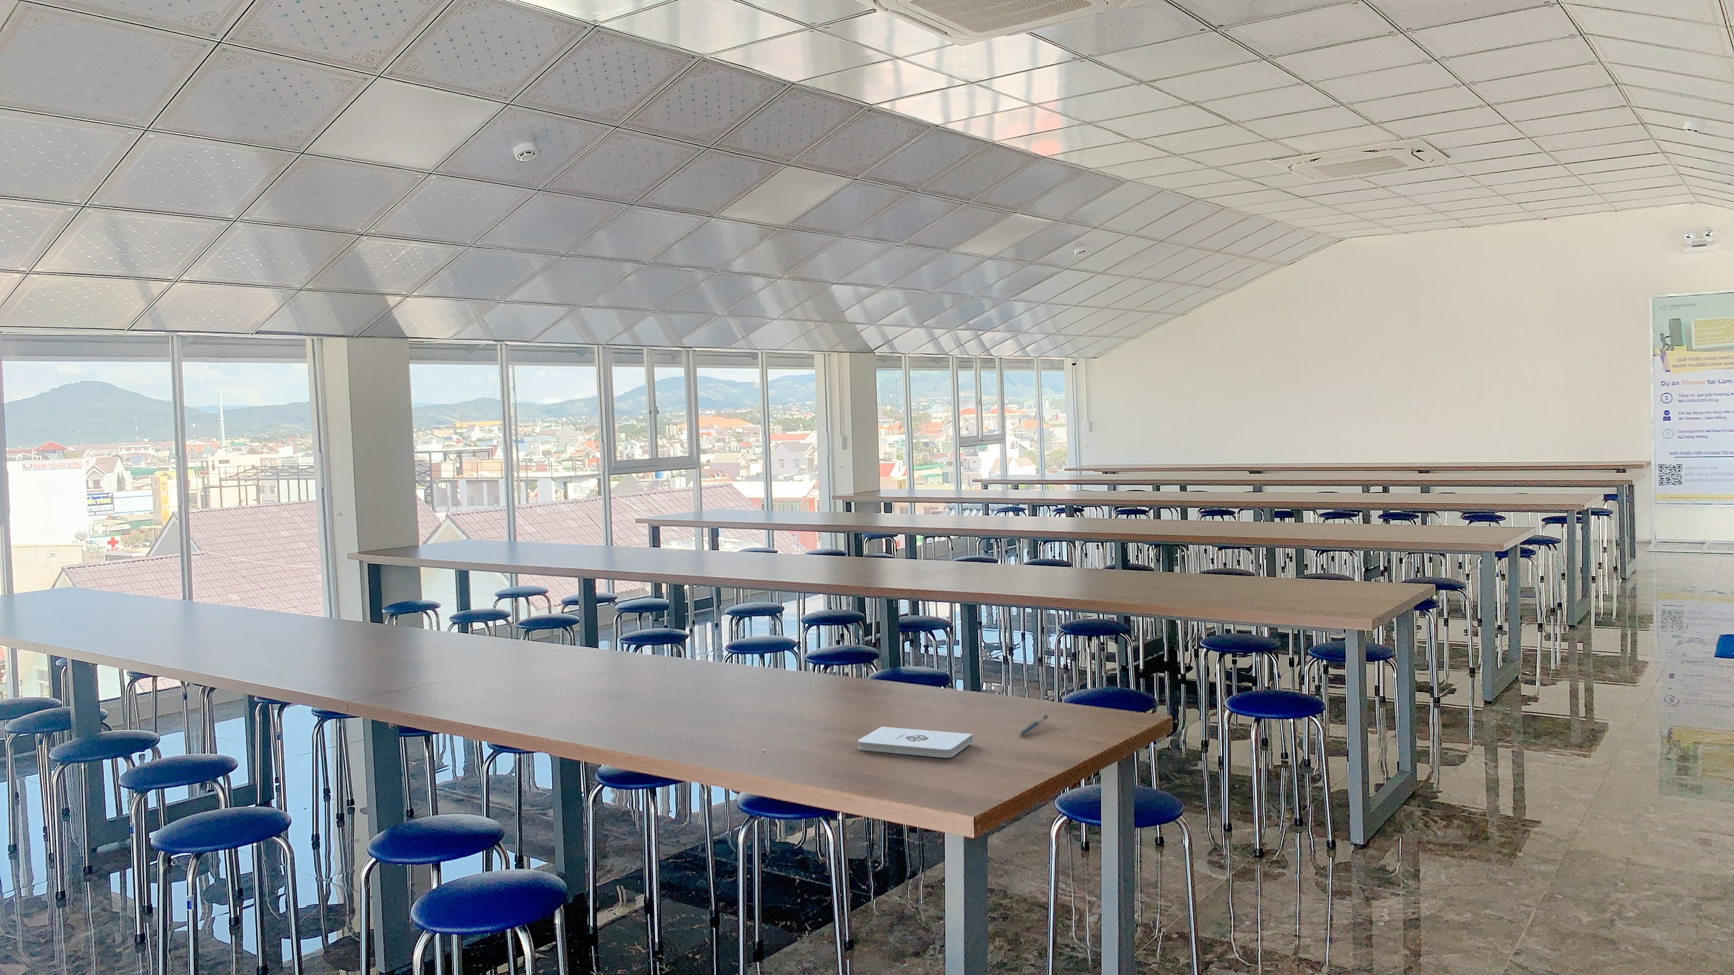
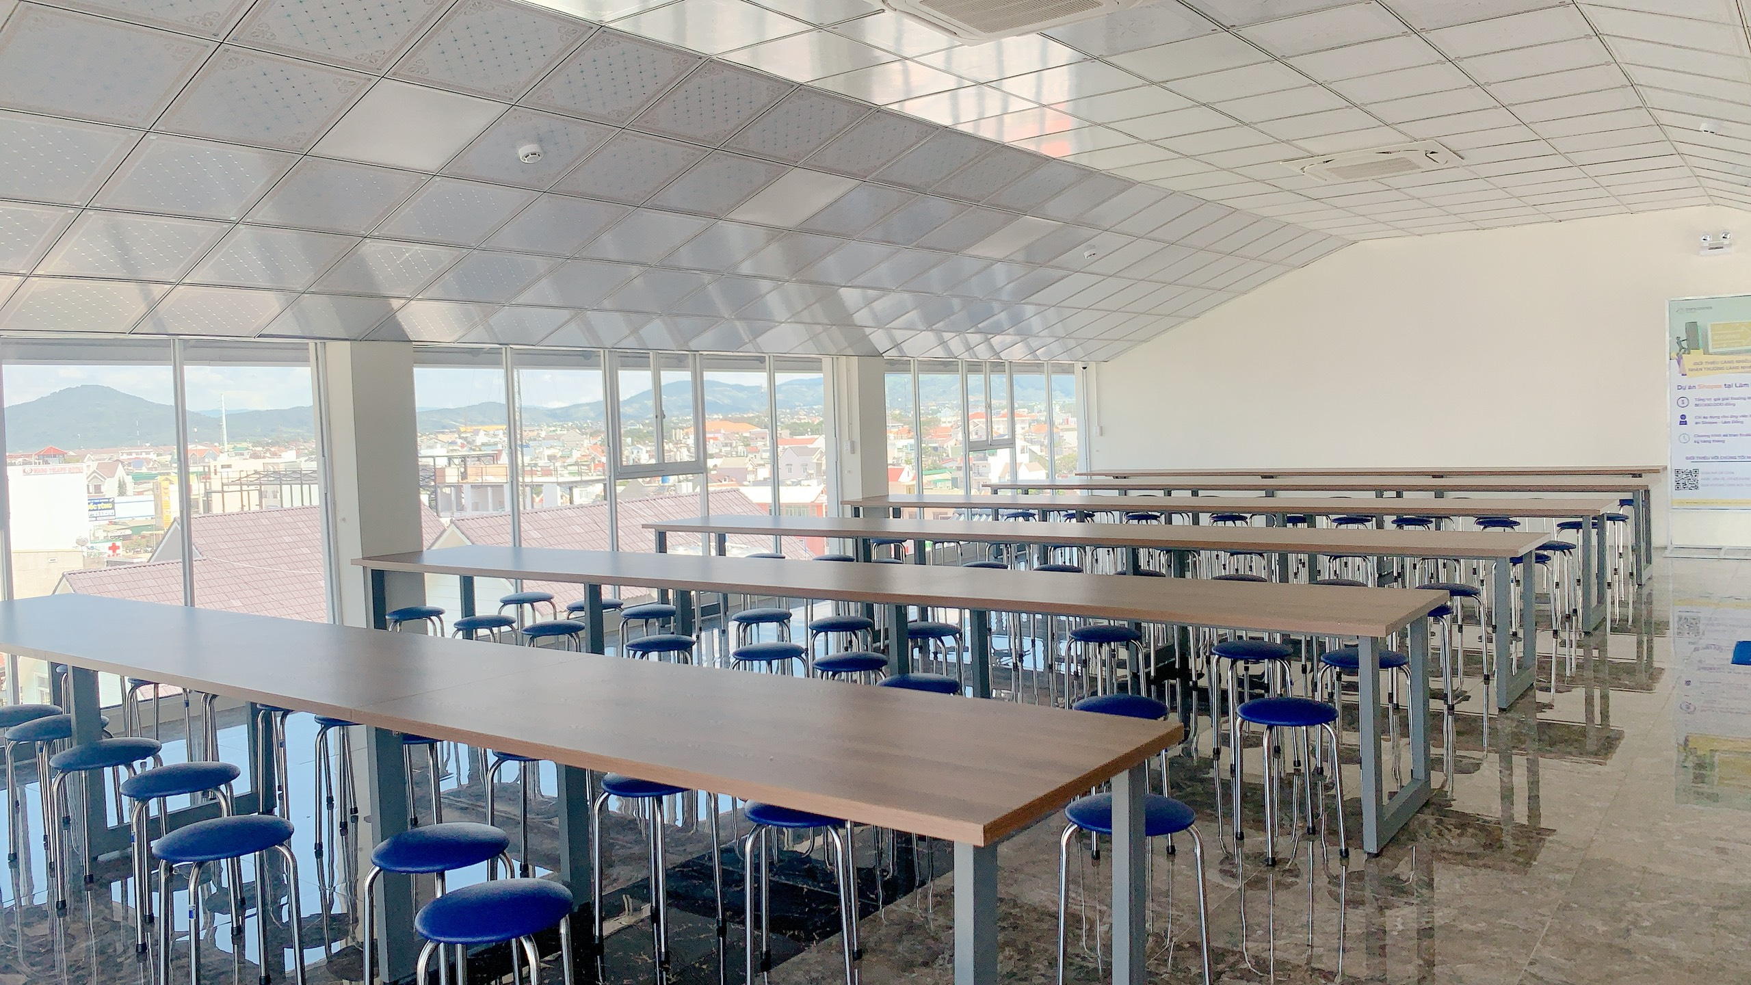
- notepad [857,726,973,758]
- pen [1019,713,1048,737]
